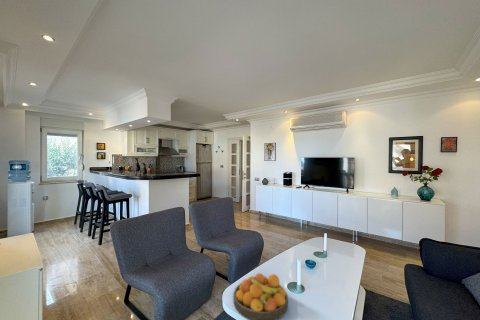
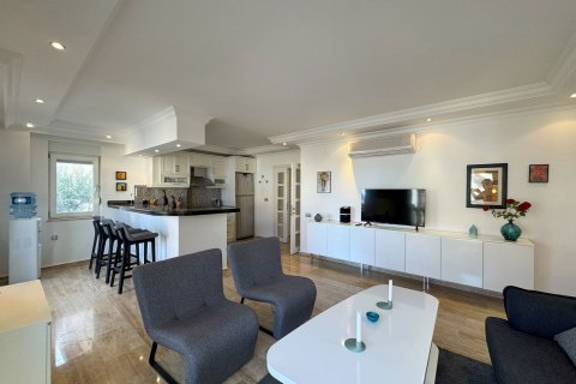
- fruit bowl [232,272,289,320]
